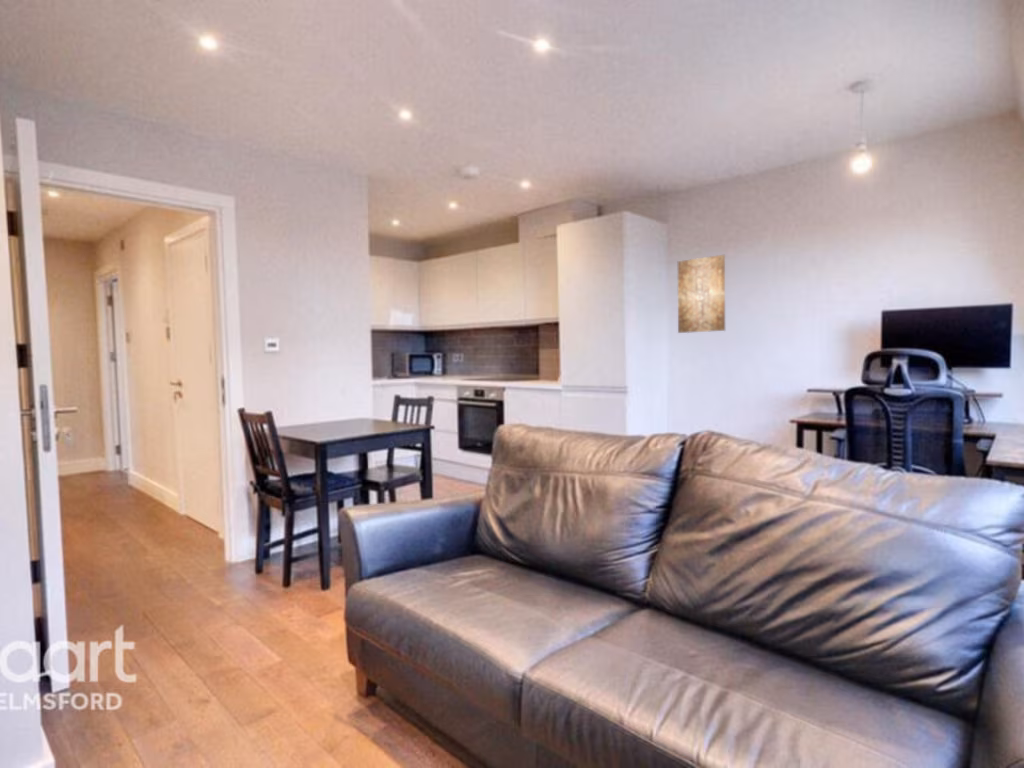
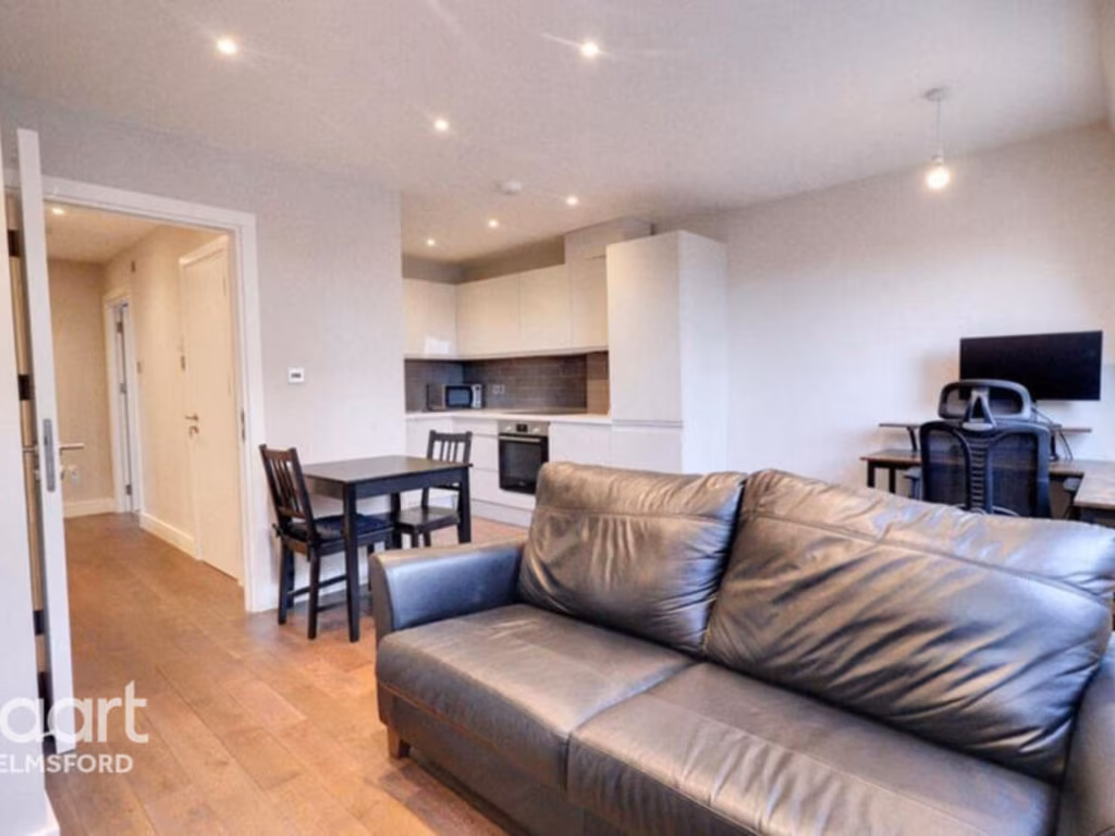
- wall art [677,254,726,334]
